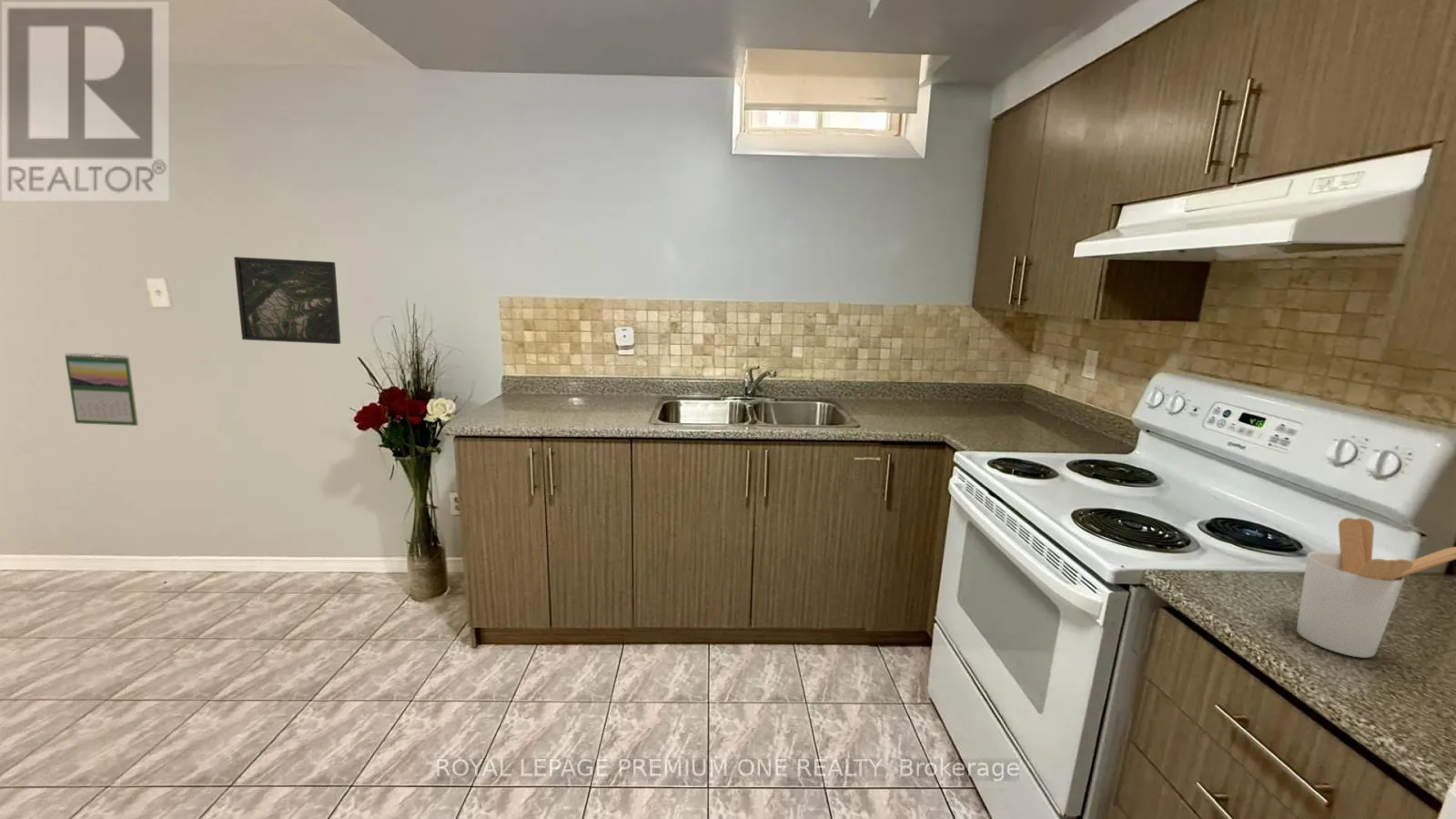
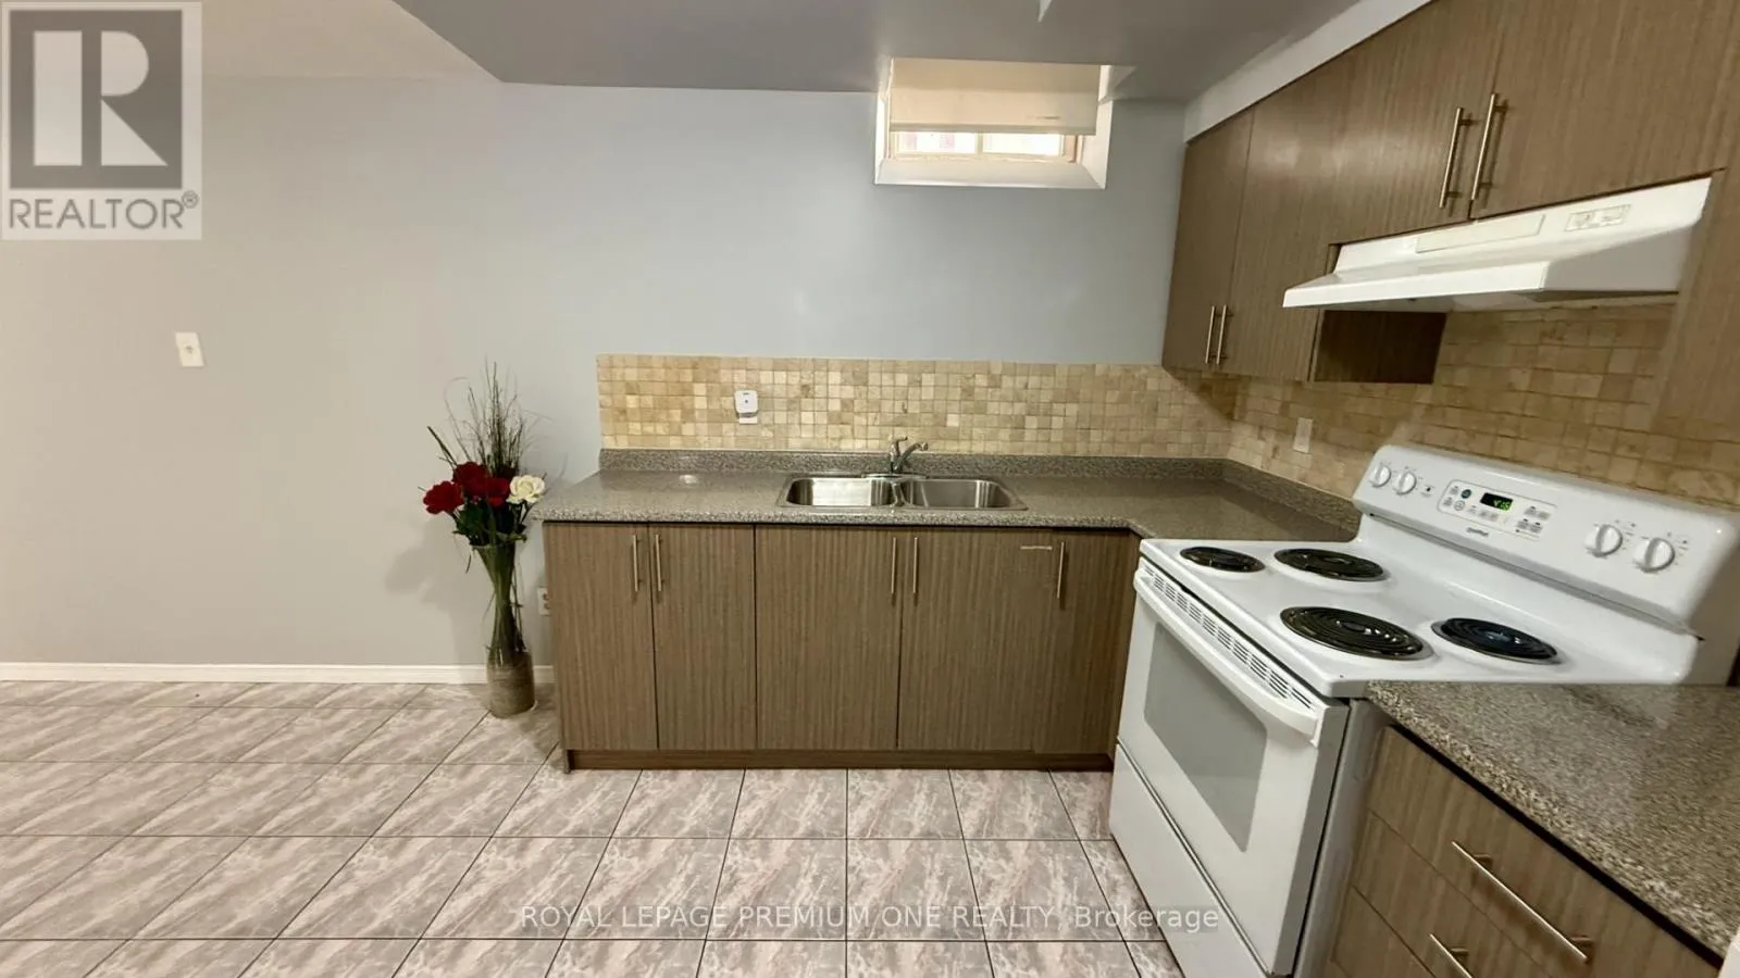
- utensil holder [1296,517,1456,659]
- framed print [233,256,341,345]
- calendar [64,352,139,427]
